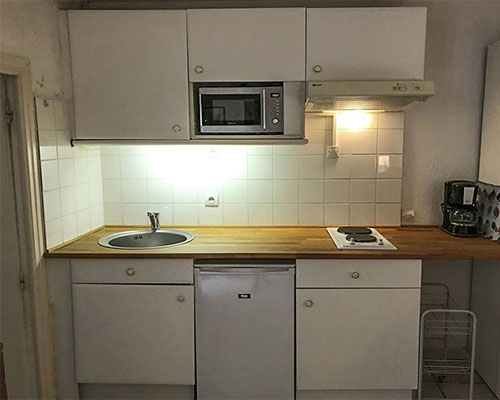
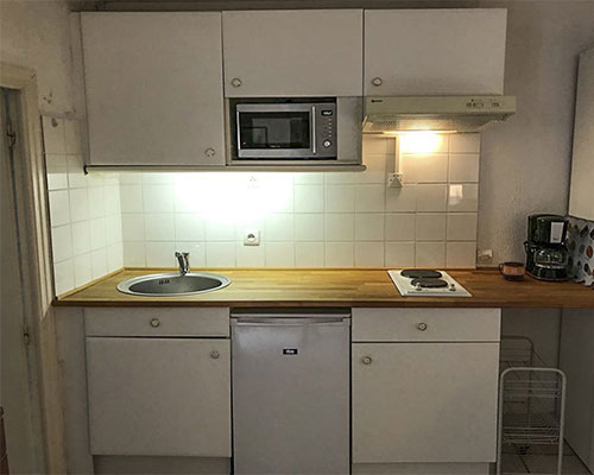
+ cup [497,260,526,281]
